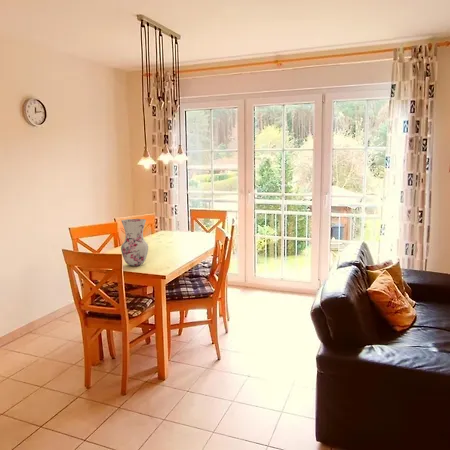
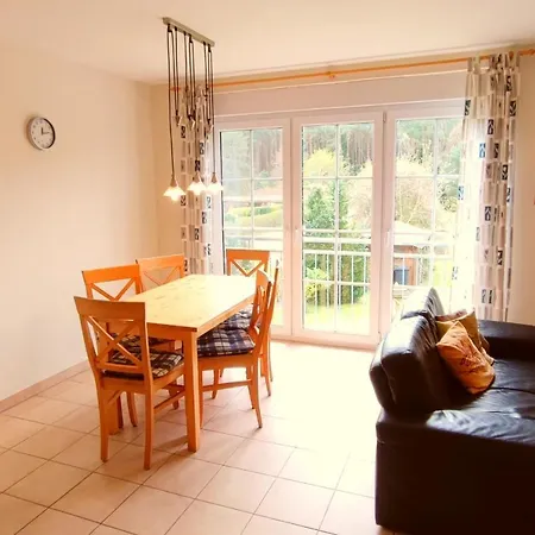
- vase [120,218,149,267]
